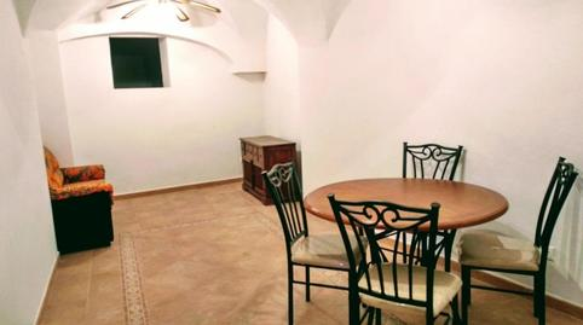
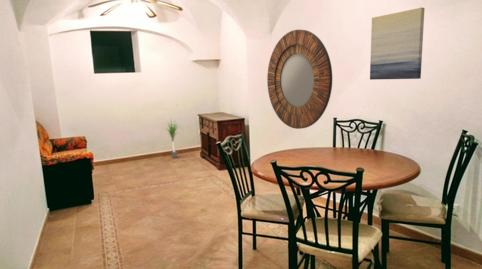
+ potted plant [159,118,185,159]
+ wall art [369,7,426,81]
+ home mirror [266,29,333,130]
